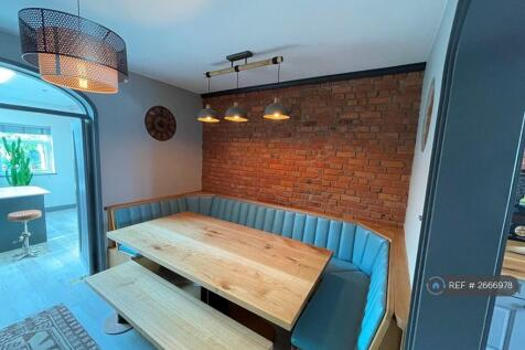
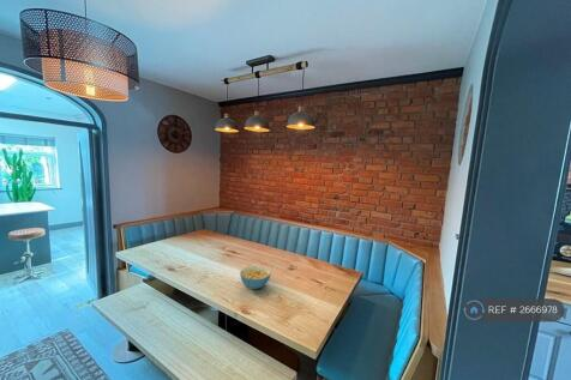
+ cereal bowl [239,265,272,290]
